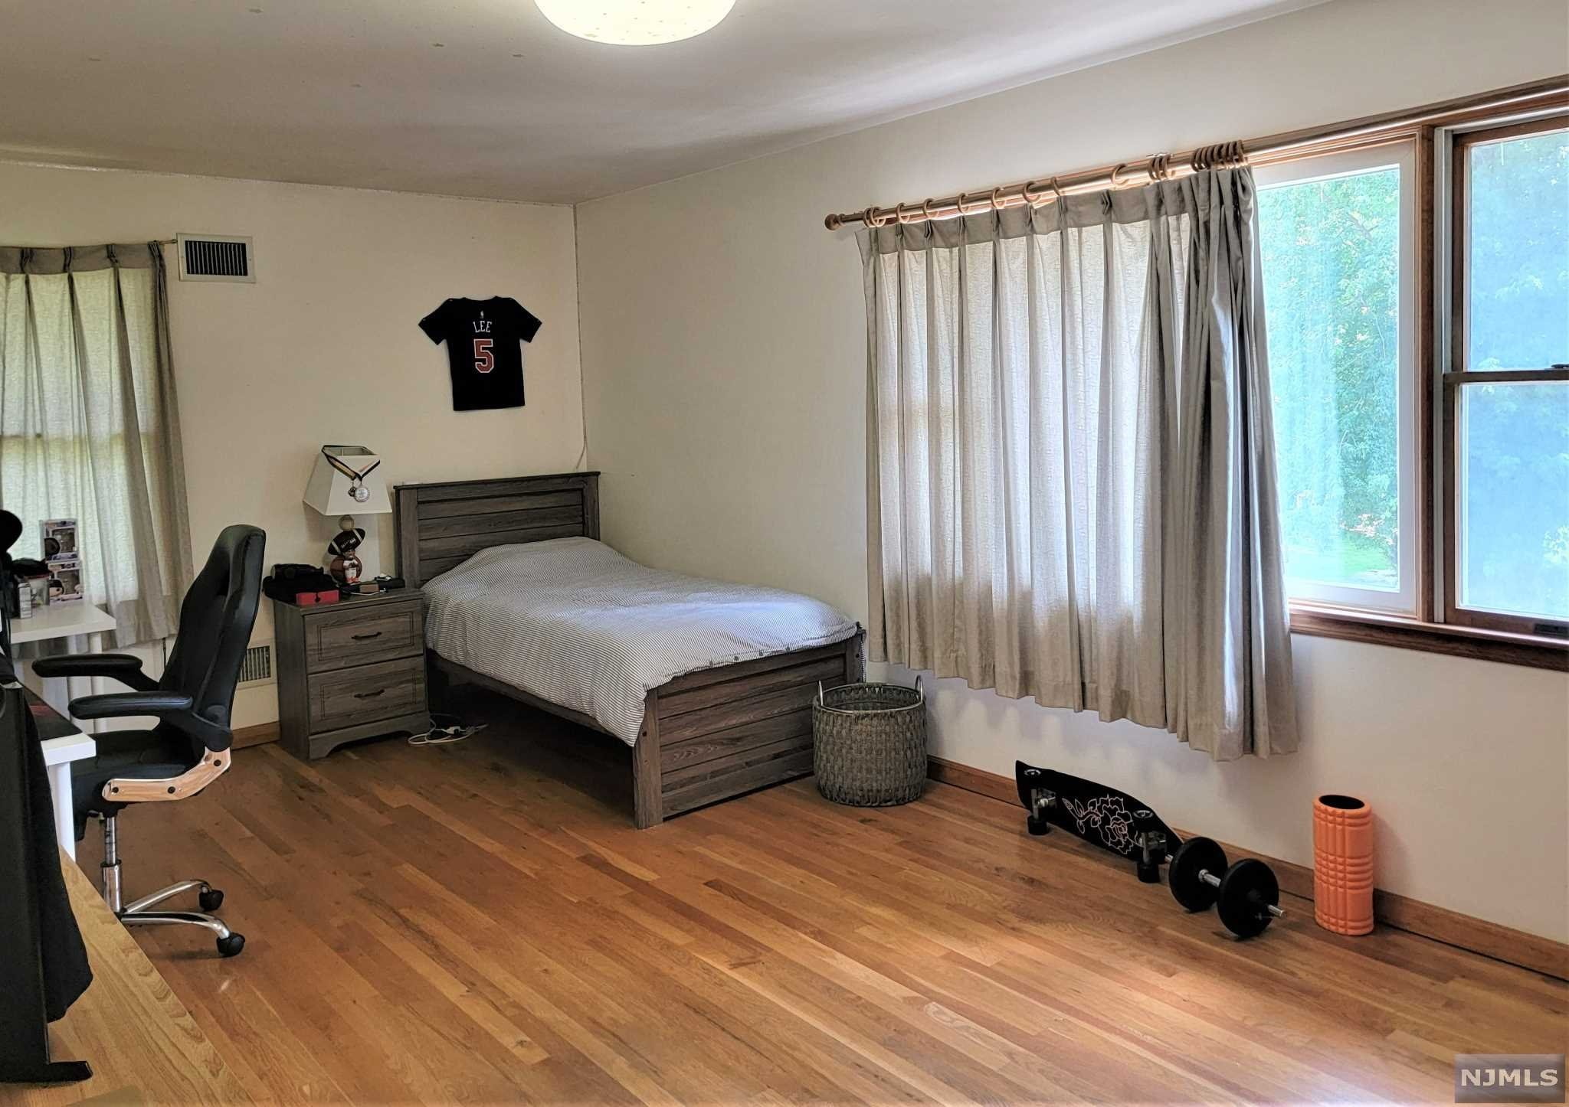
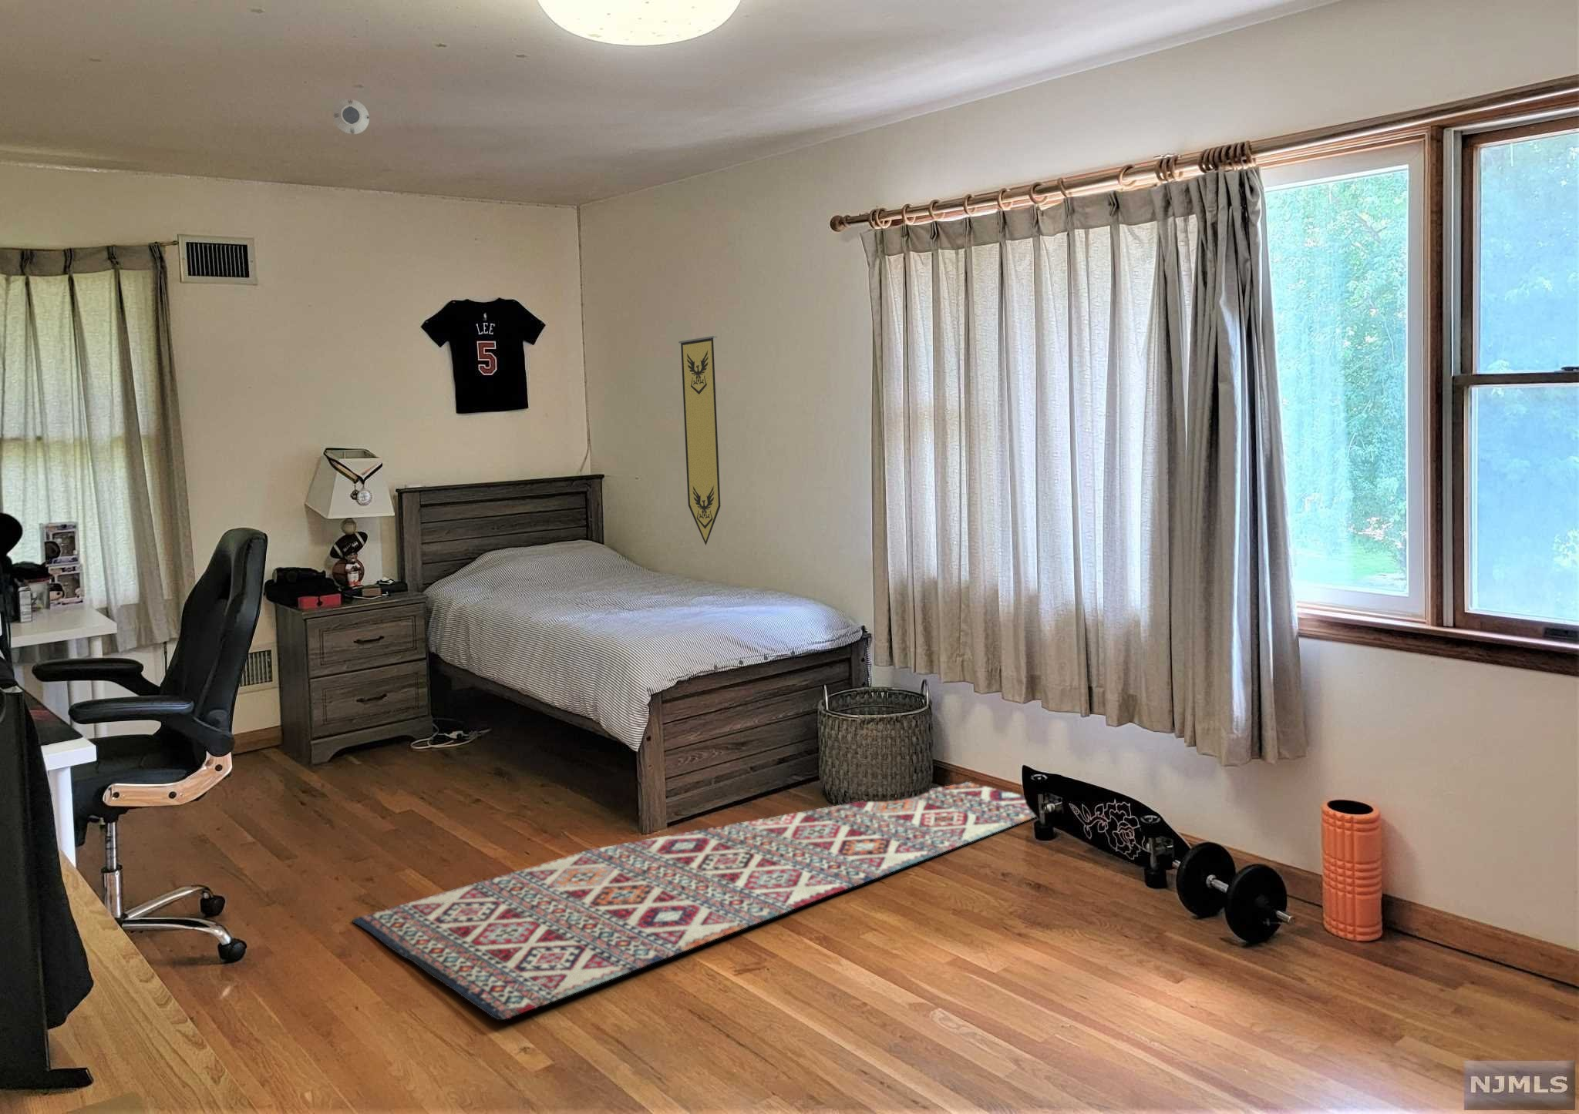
+ smoke detector [333,99,370,135]
+ rug [351,781,1037,1021]
+ pennant [678,335,721,546]
